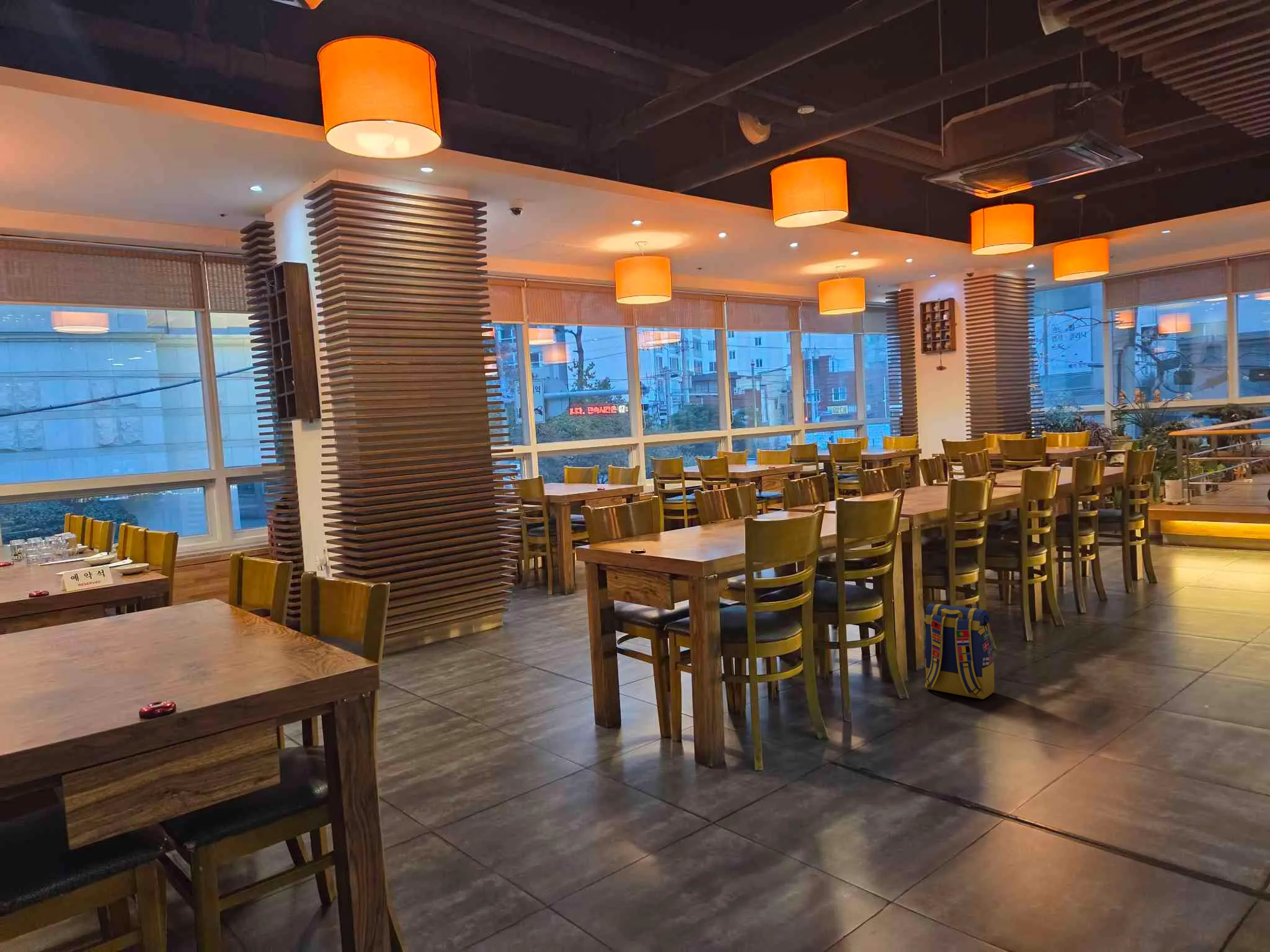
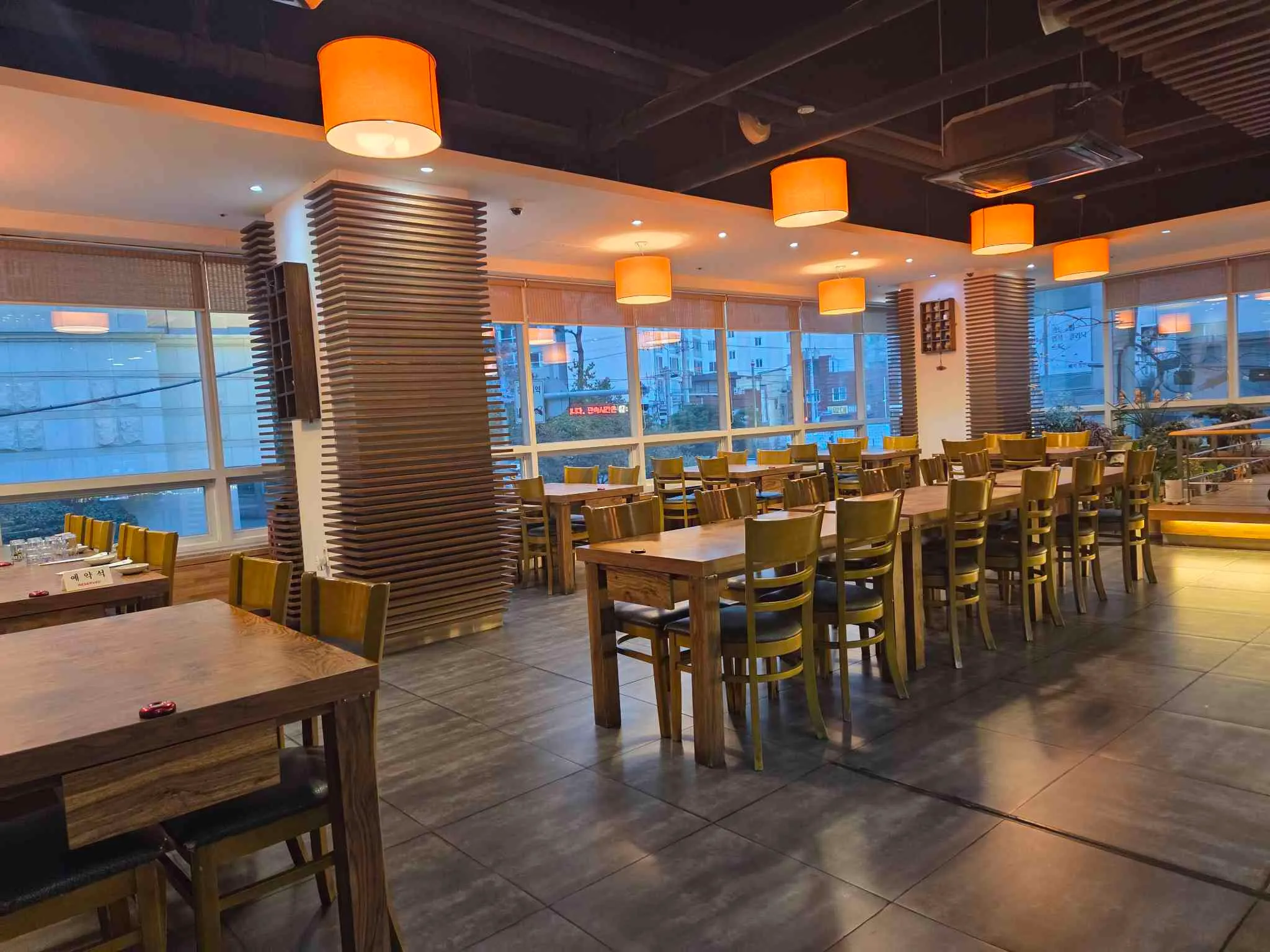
- backpack [923,603,995,700]
